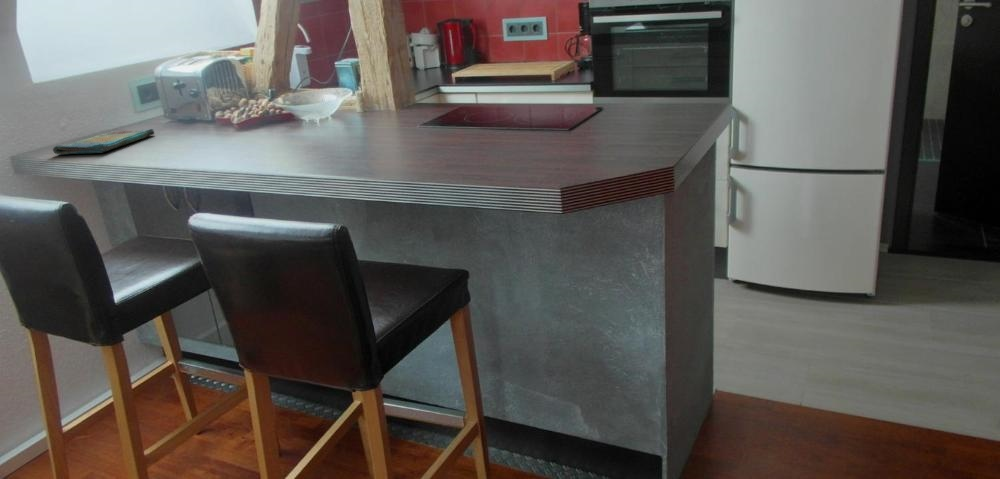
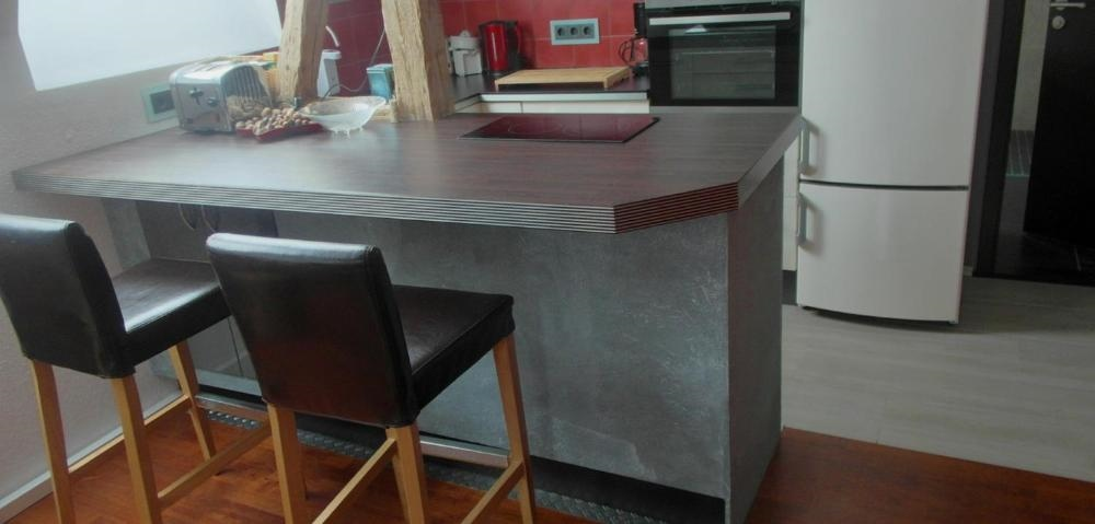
- dish towel [52,128,155,155]
